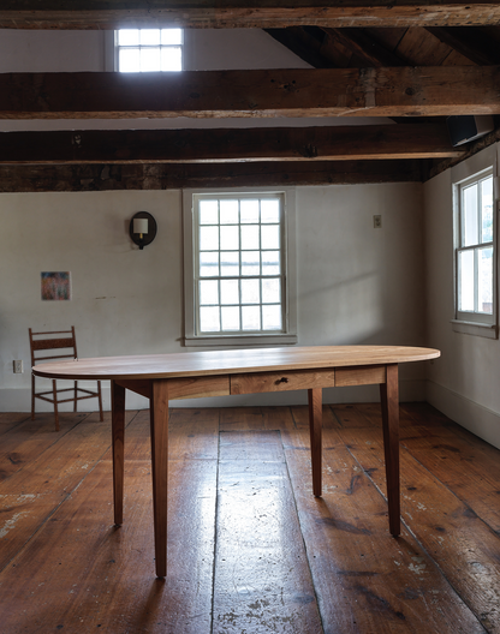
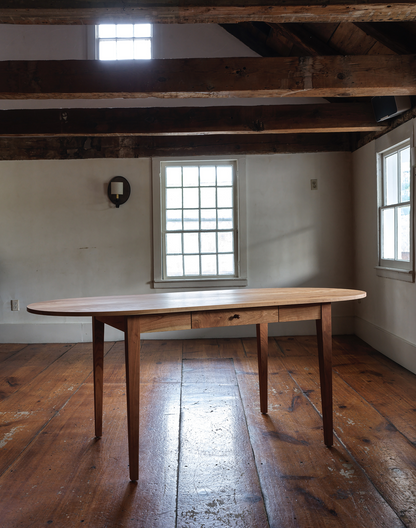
- dining chair [28,324,105,432]
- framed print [38,270,73,303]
